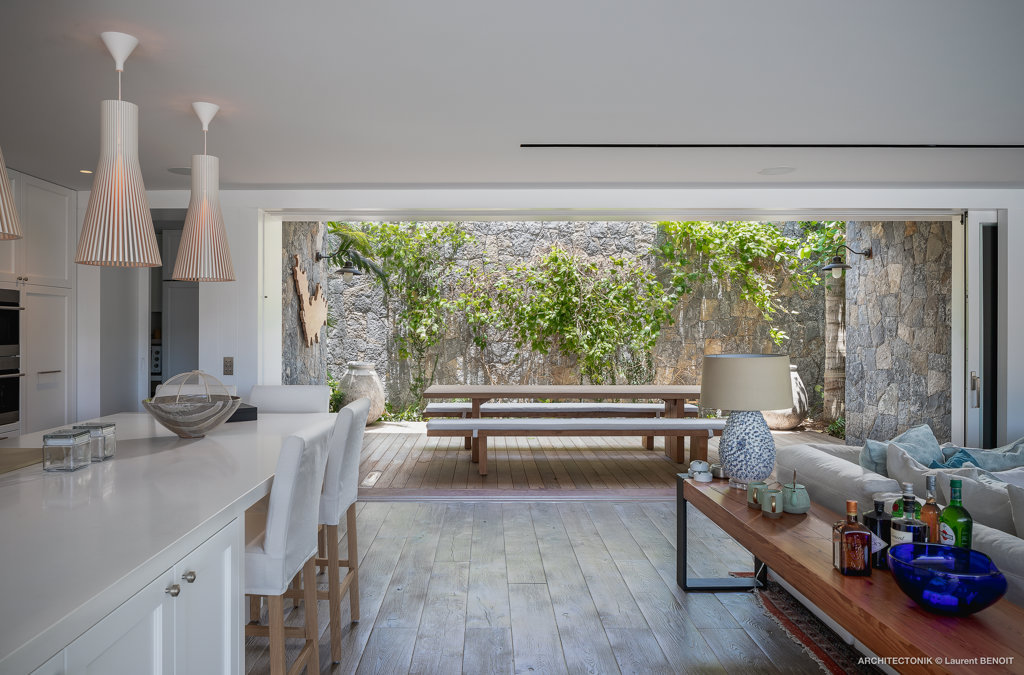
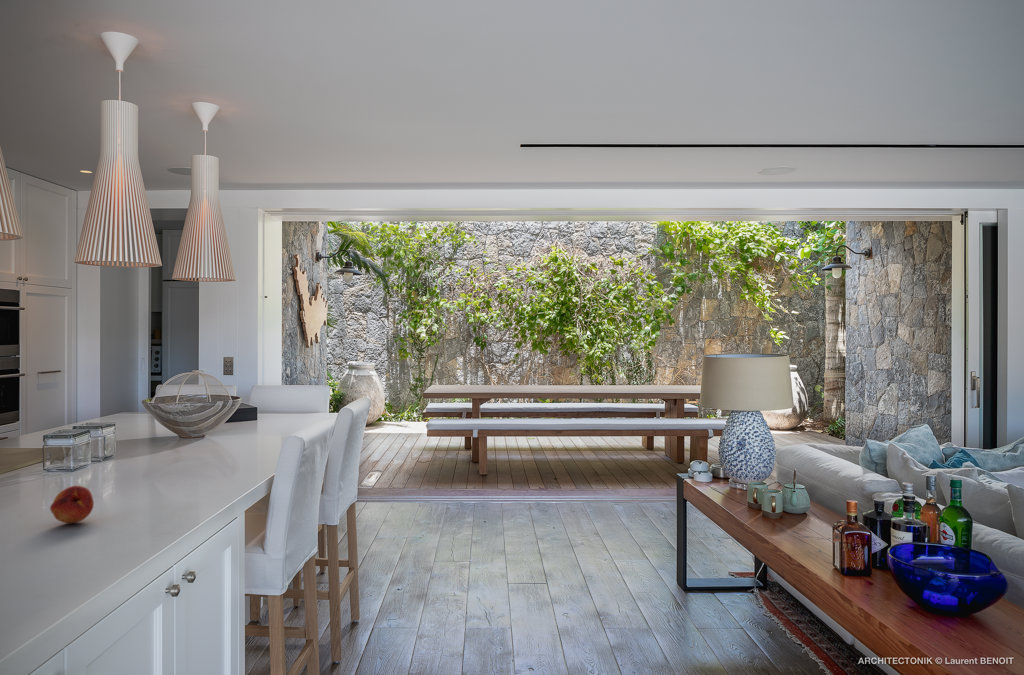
+ fruit [49,485,95,524]
